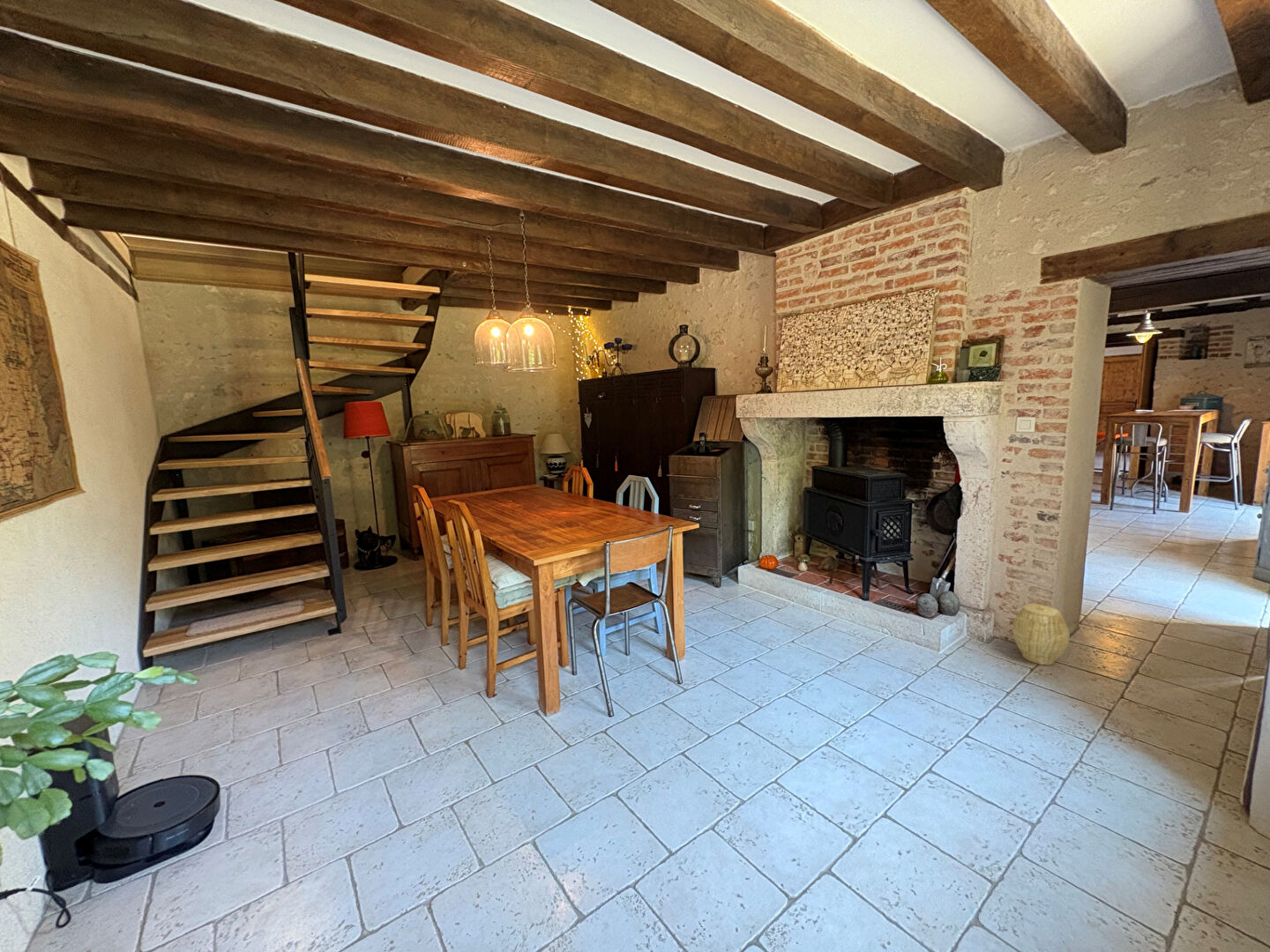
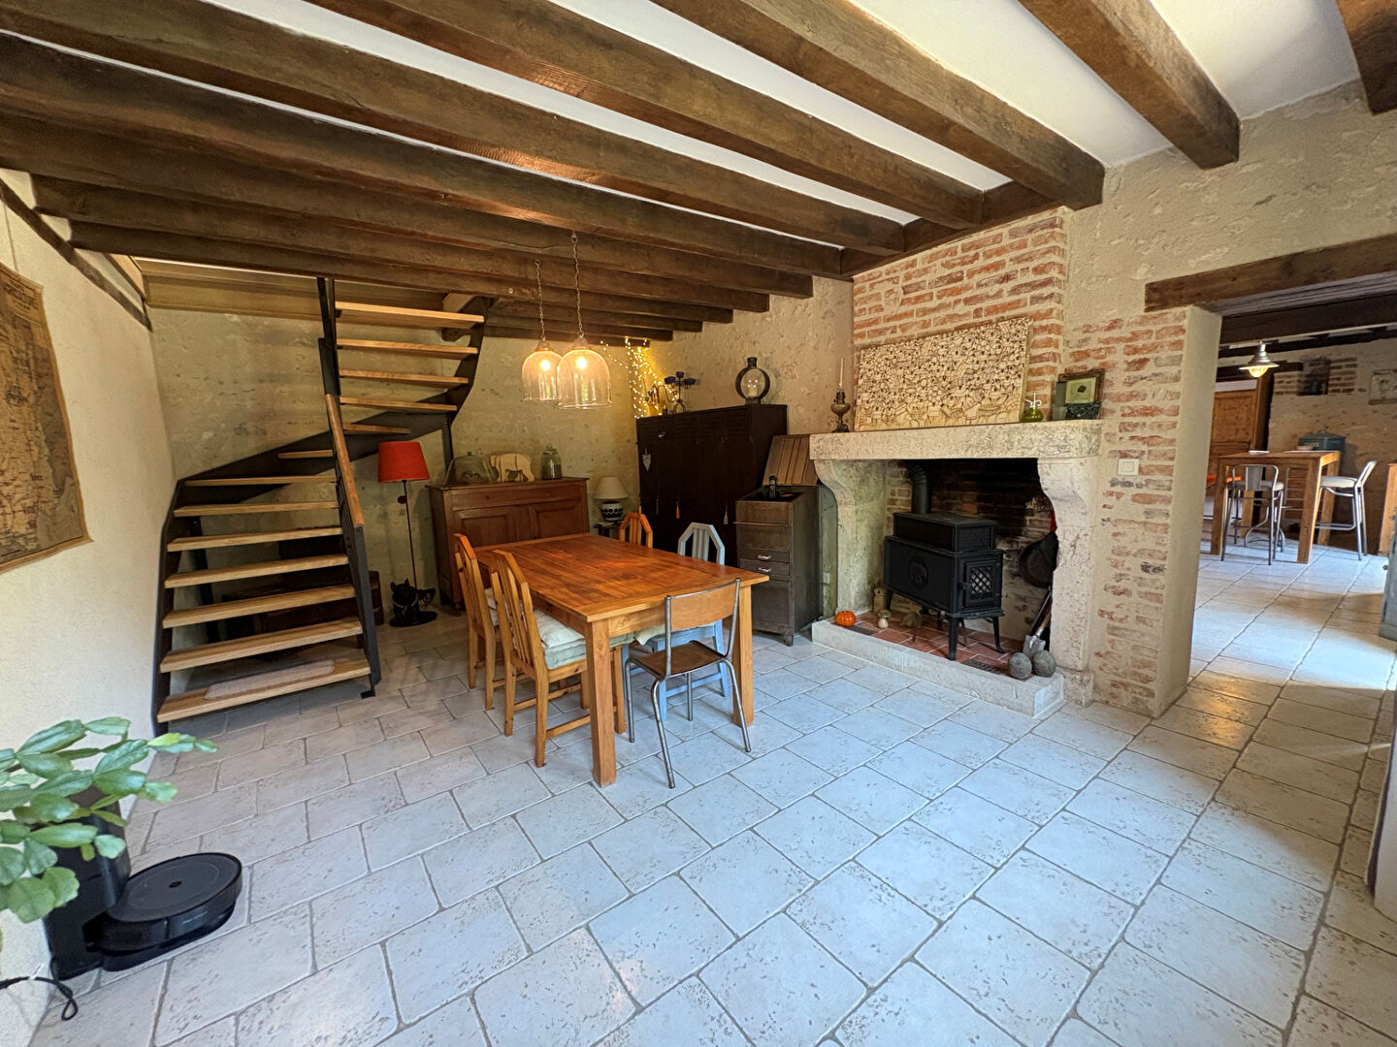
- woven basket [1012,603,1071,666]
